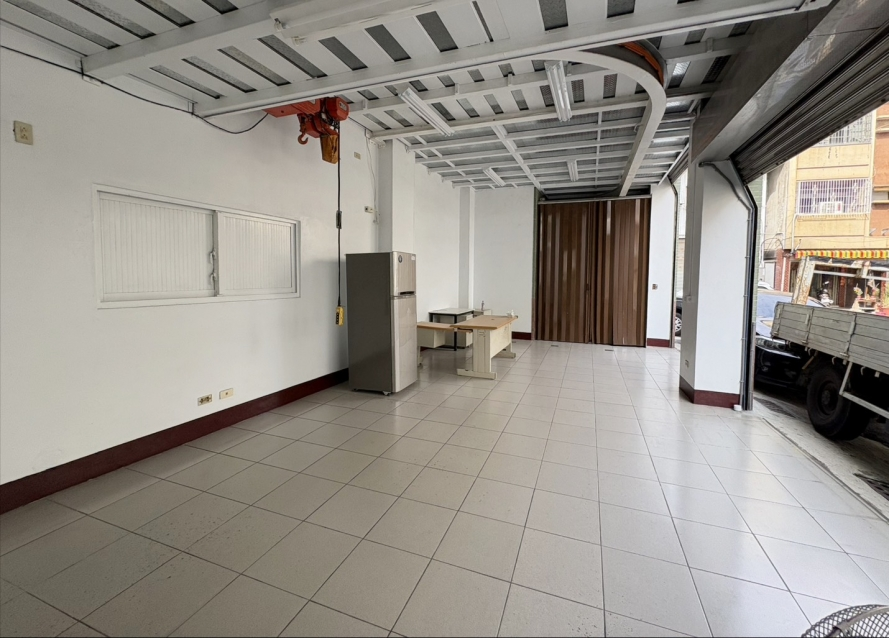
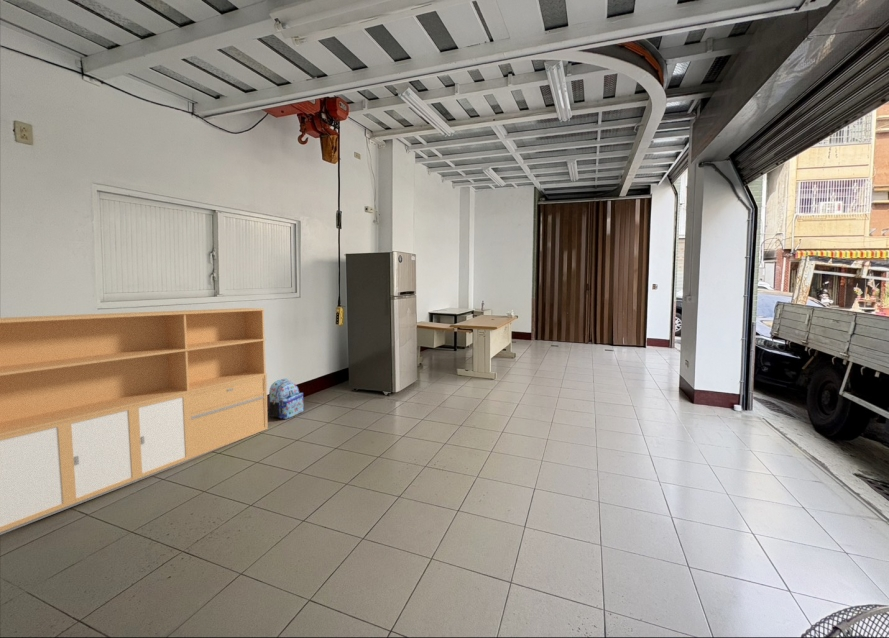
+ backpack [267,378,305,420]
+ storage cabinet [0,307,269,536]
